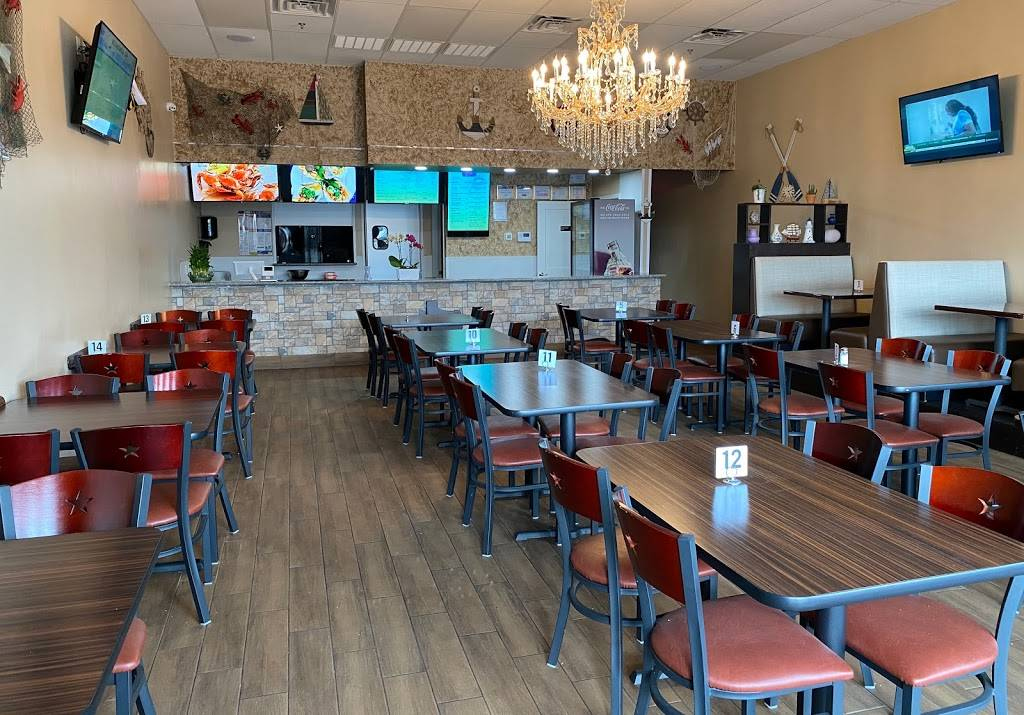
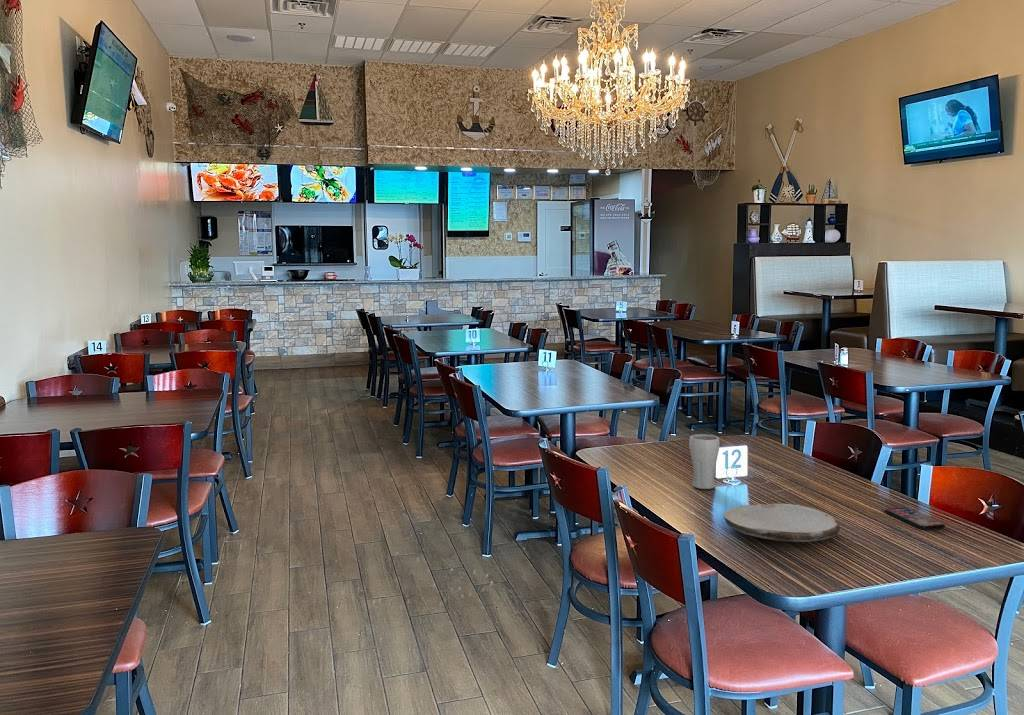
+ drinking glass [688,433,721,490]
+ plate [722,502,841,543]
+ smartphone [883,506,946,530]
